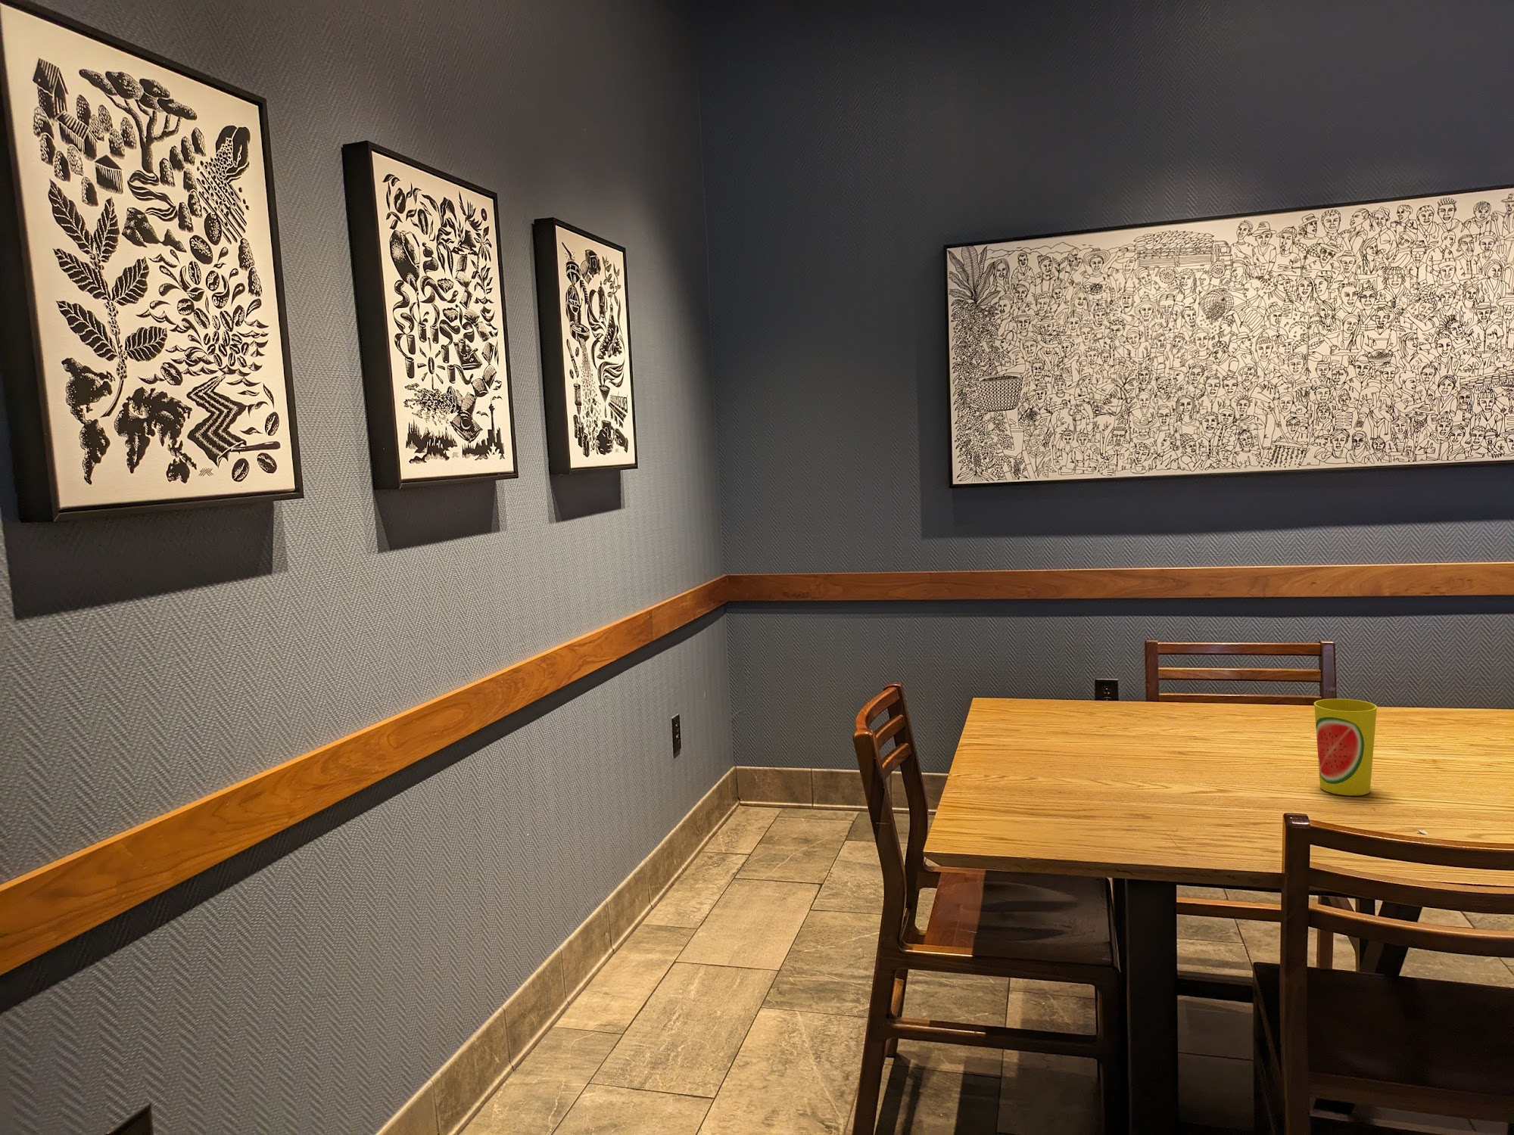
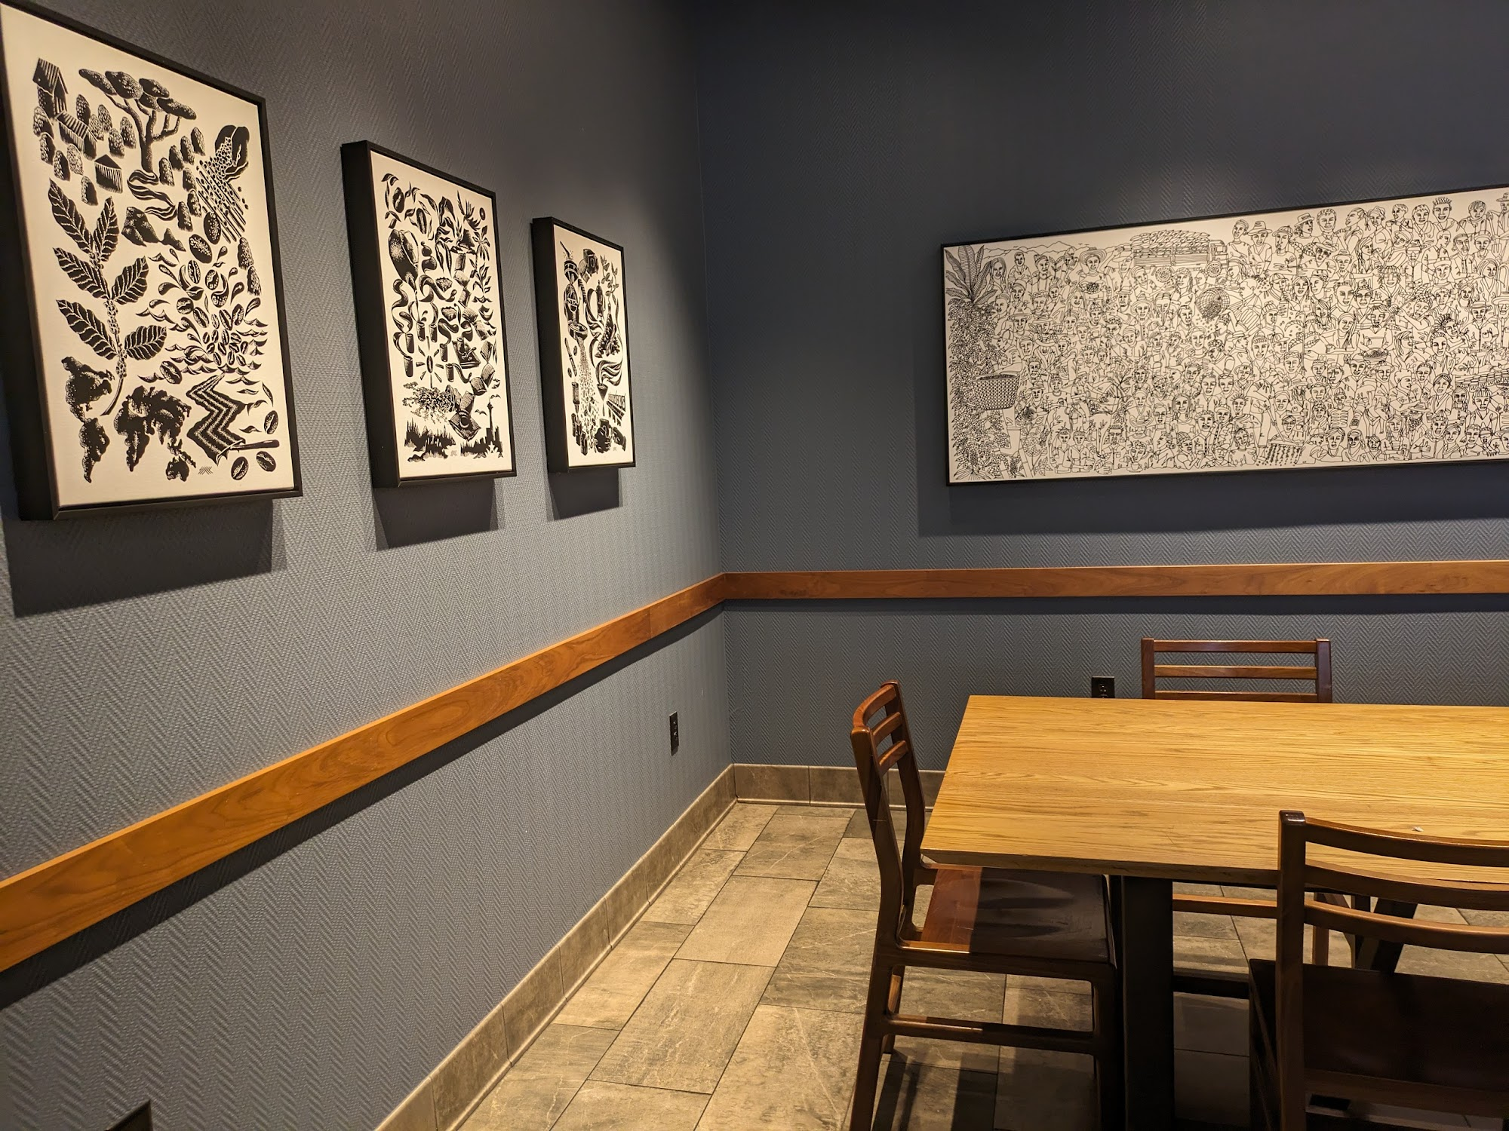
- cup [1314,697,1378,796]
